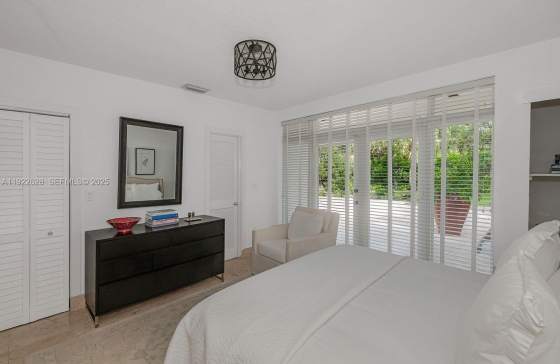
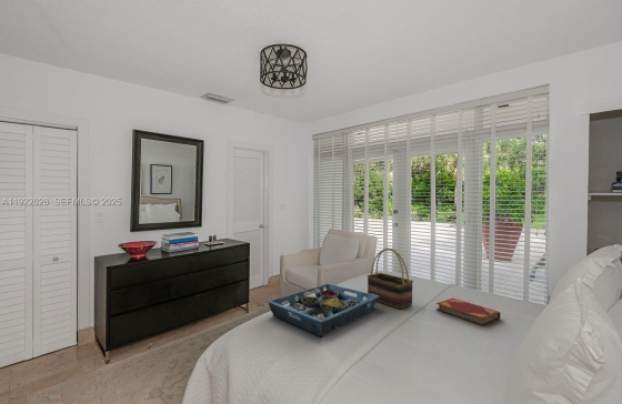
+ hardback book [435,297,501,327]
+ woven basket [367,248,414,310]
+ serving tray [268,282,380,337]
